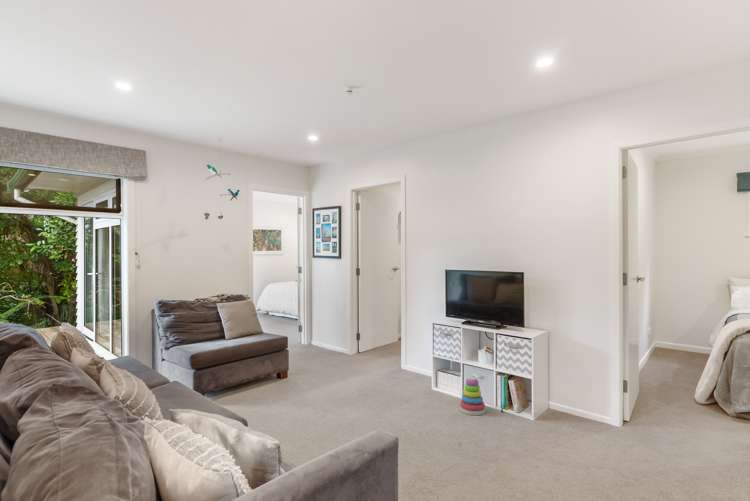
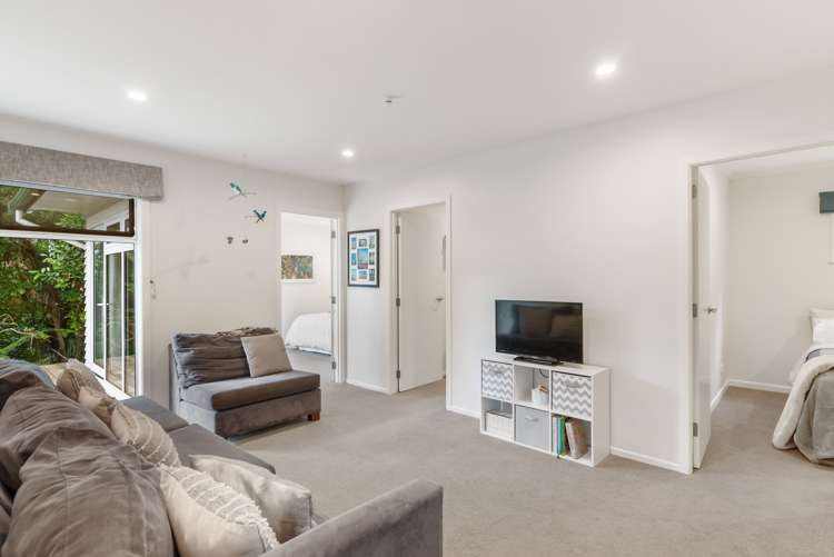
- stacking toy [458,376,487,416]
